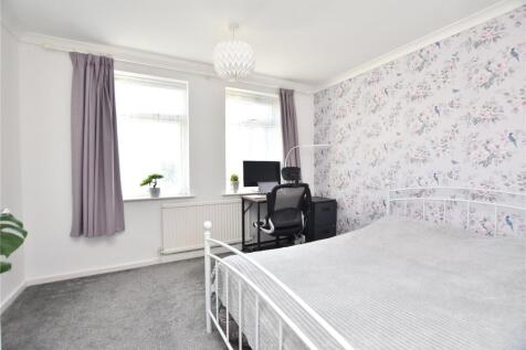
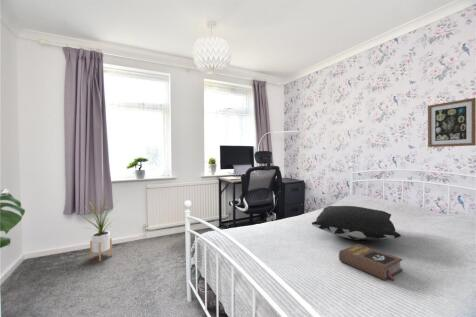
+ pillow [311,205,402,241]
+ book [338,243,404,282]
+ wall art [427,97,476,148]
+ house plant [80,196,119,262]
